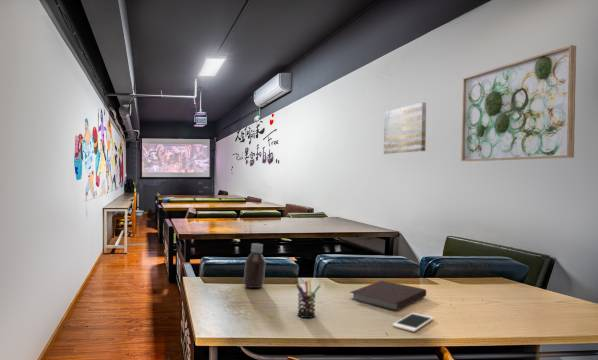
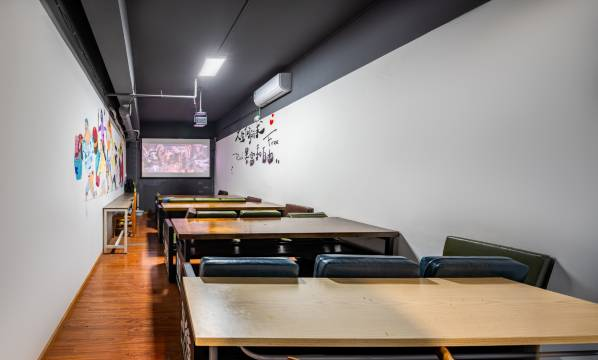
- bottle [243,242,267,289]
- cell phone [391,312,435,333]
- wall art [383,101,427,155]
- wall art [460,44,577,162]
- pen holder [295,279,321,319]
- notebook [349,280,427,312]
